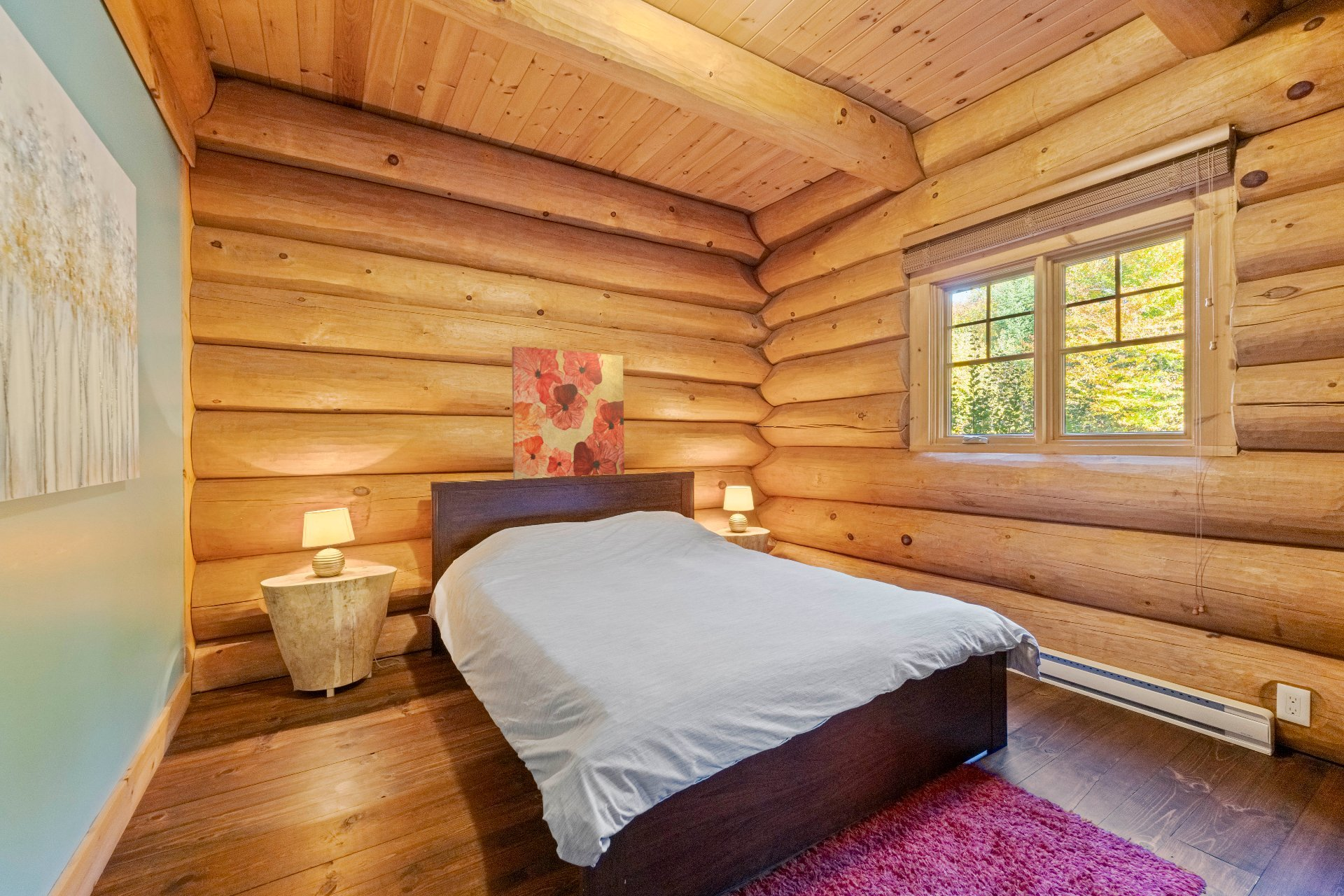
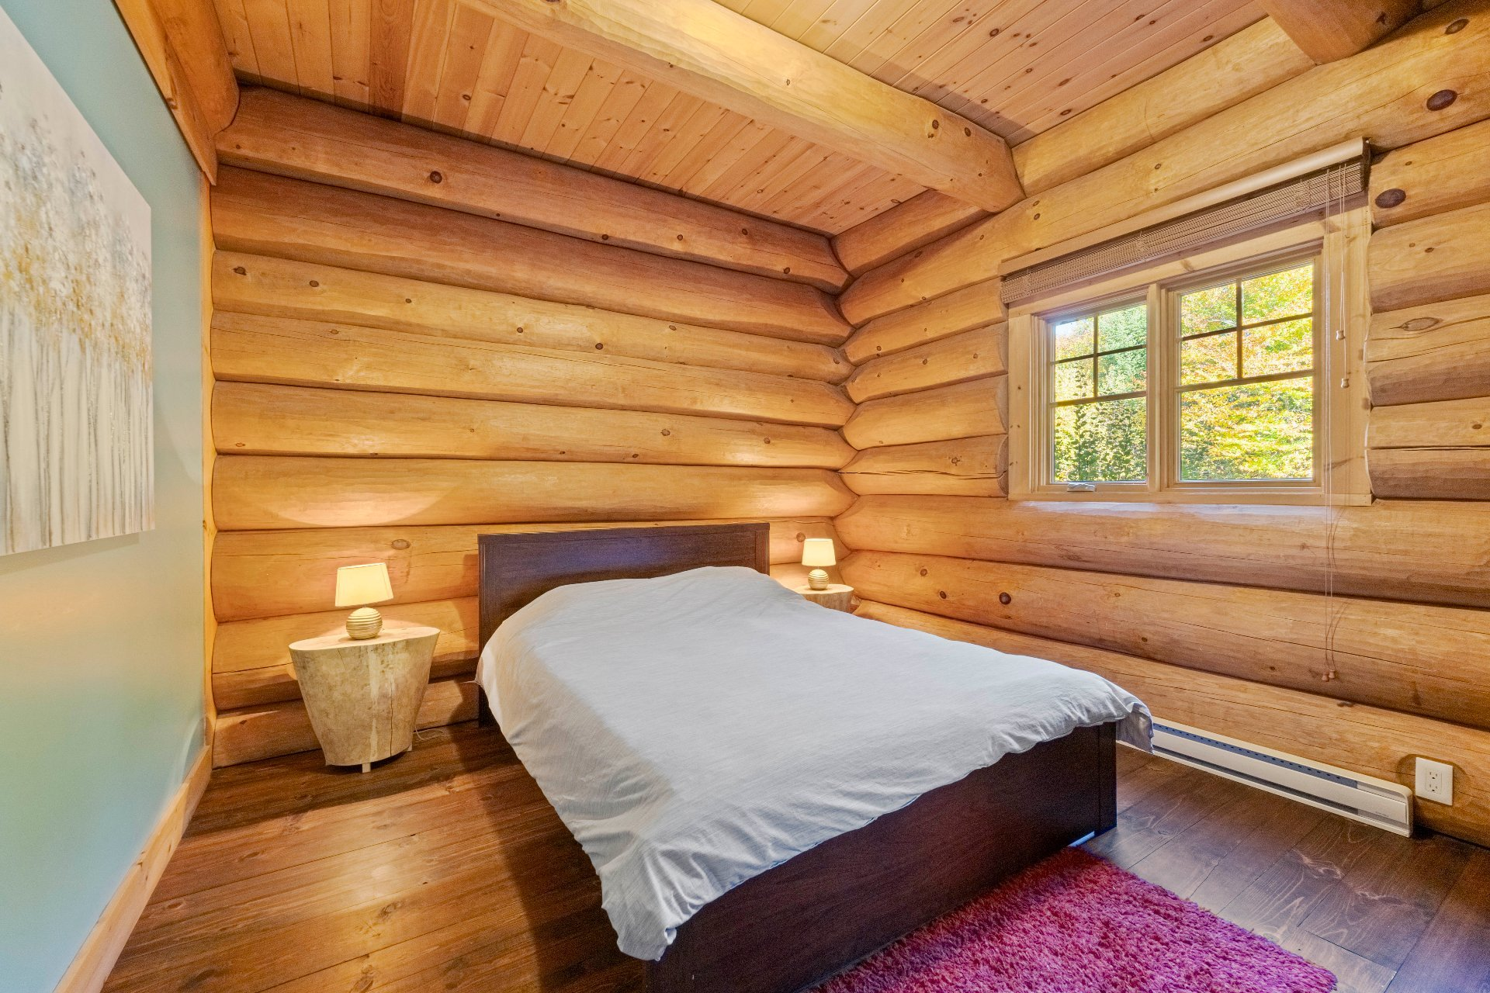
- wall art [511,346,625,479]
